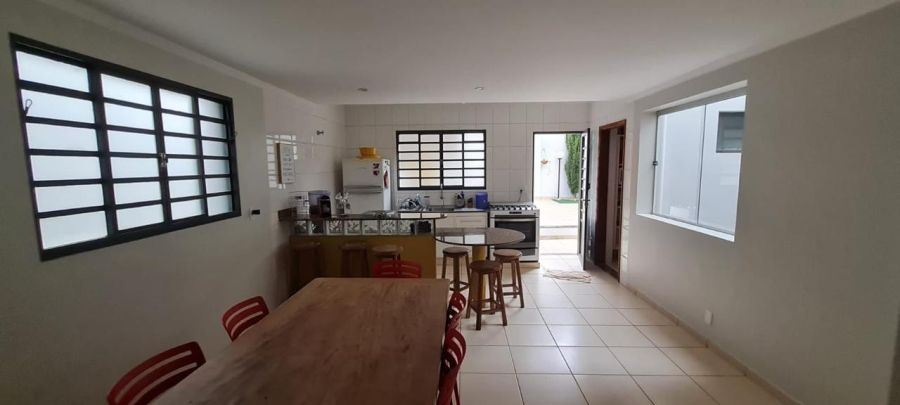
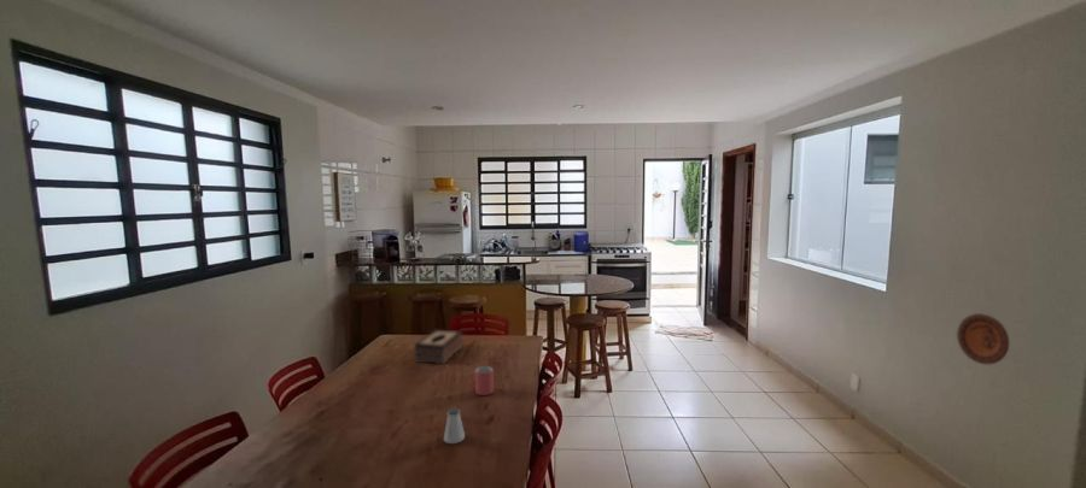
+ saltshaker [443,407,466,445]
+ decorative plate [956,312,1010,365]
+ tissue box [413,329,463,365]
+ mug [467,365,495,396]
